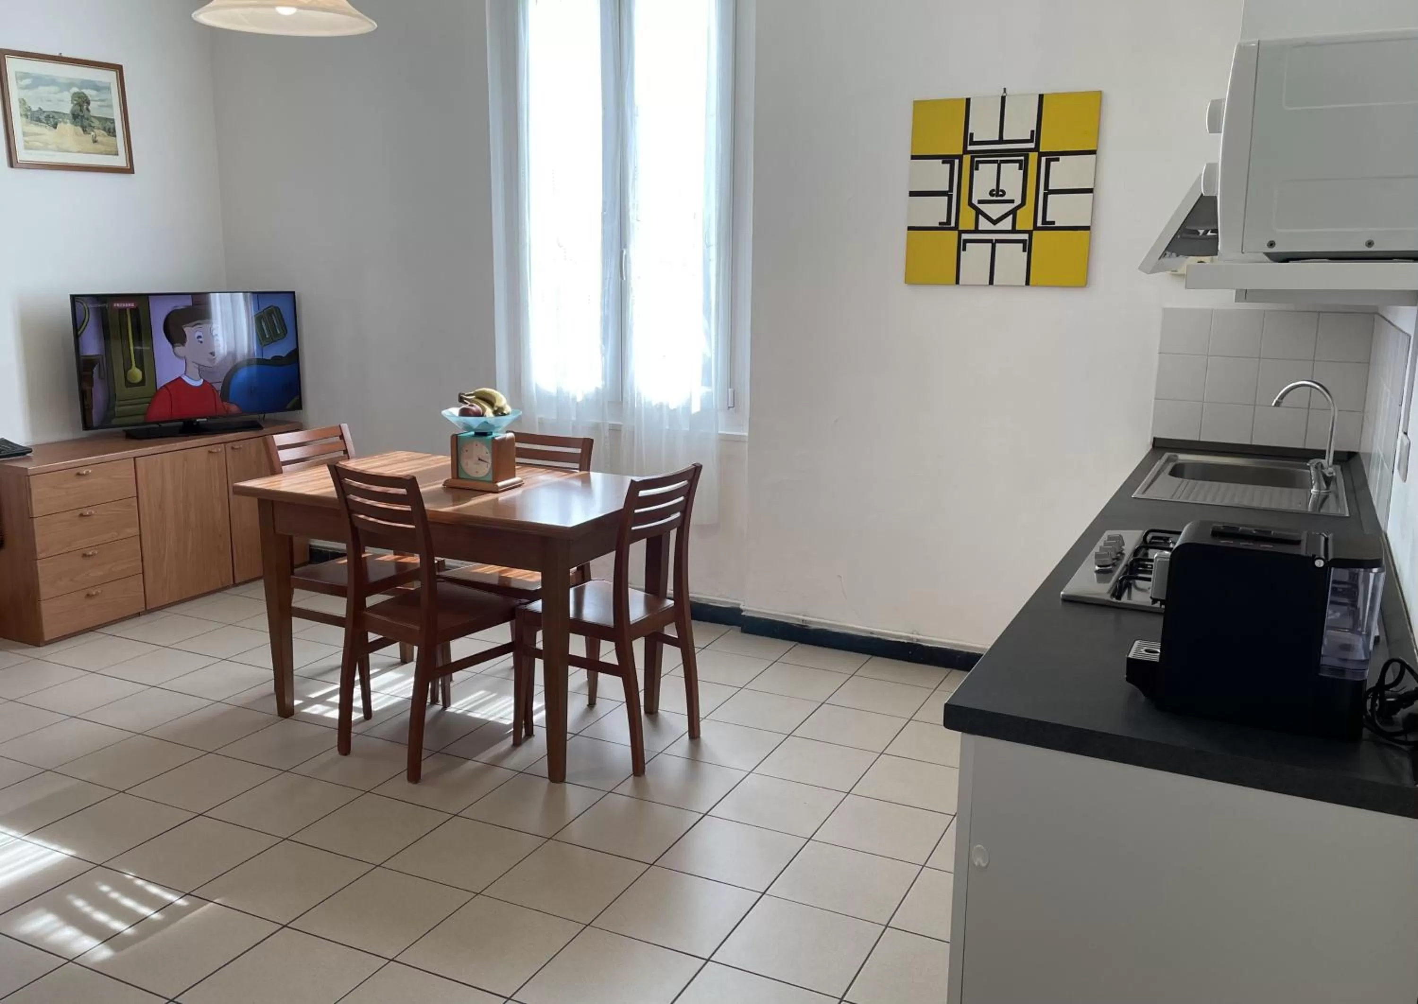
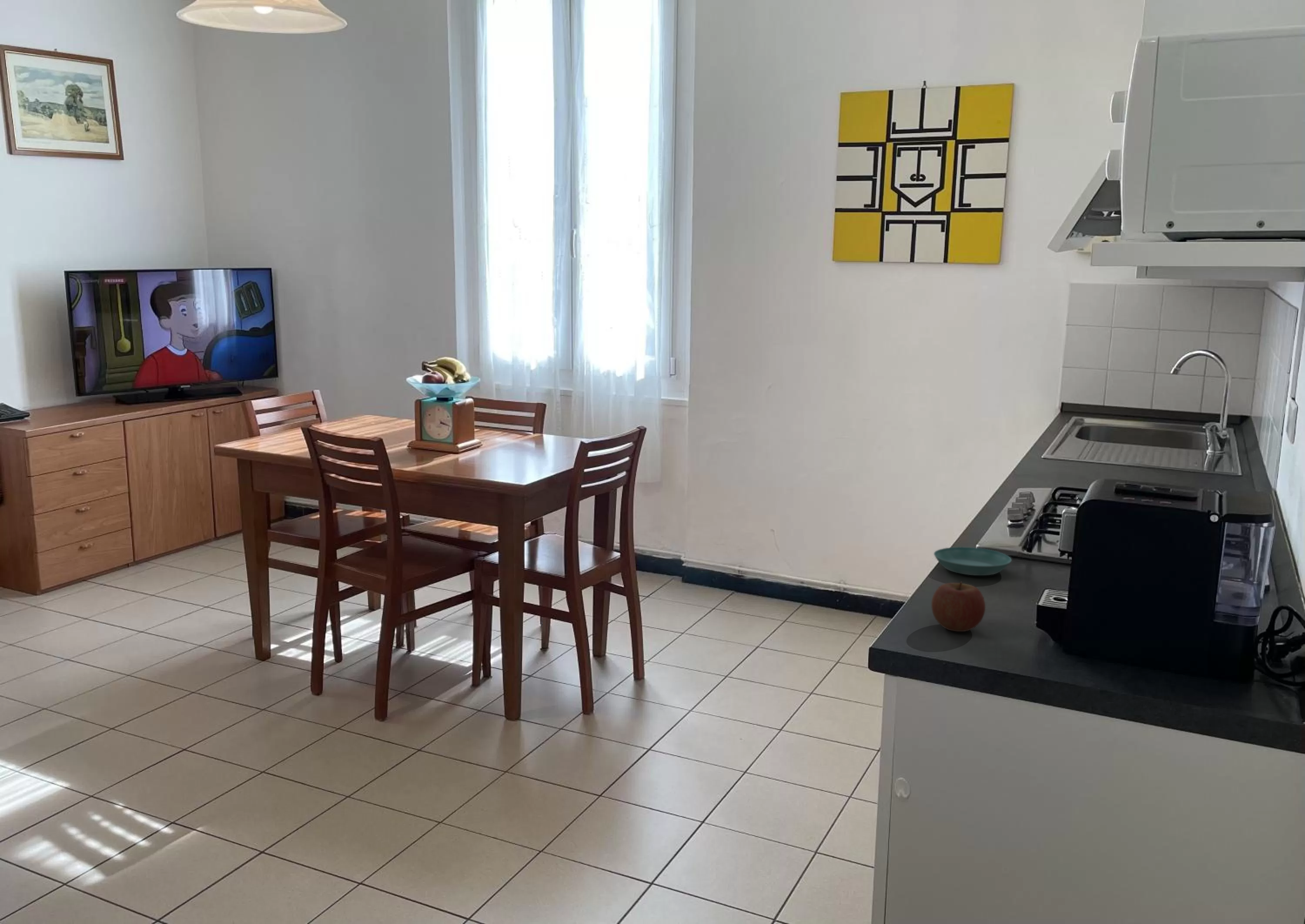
+ apple [931,581,986,632]
+ saucer [934,546,1012,576]
